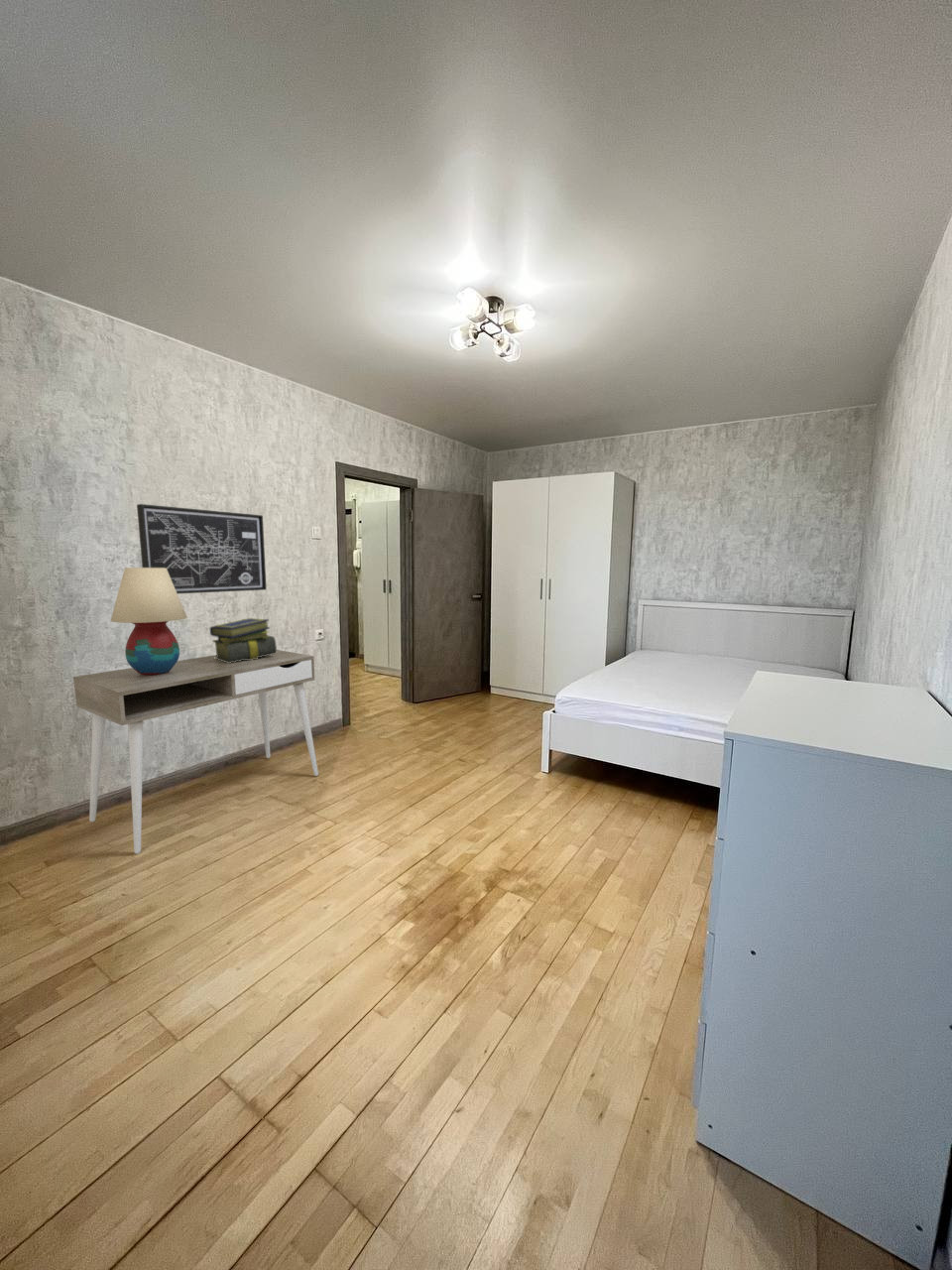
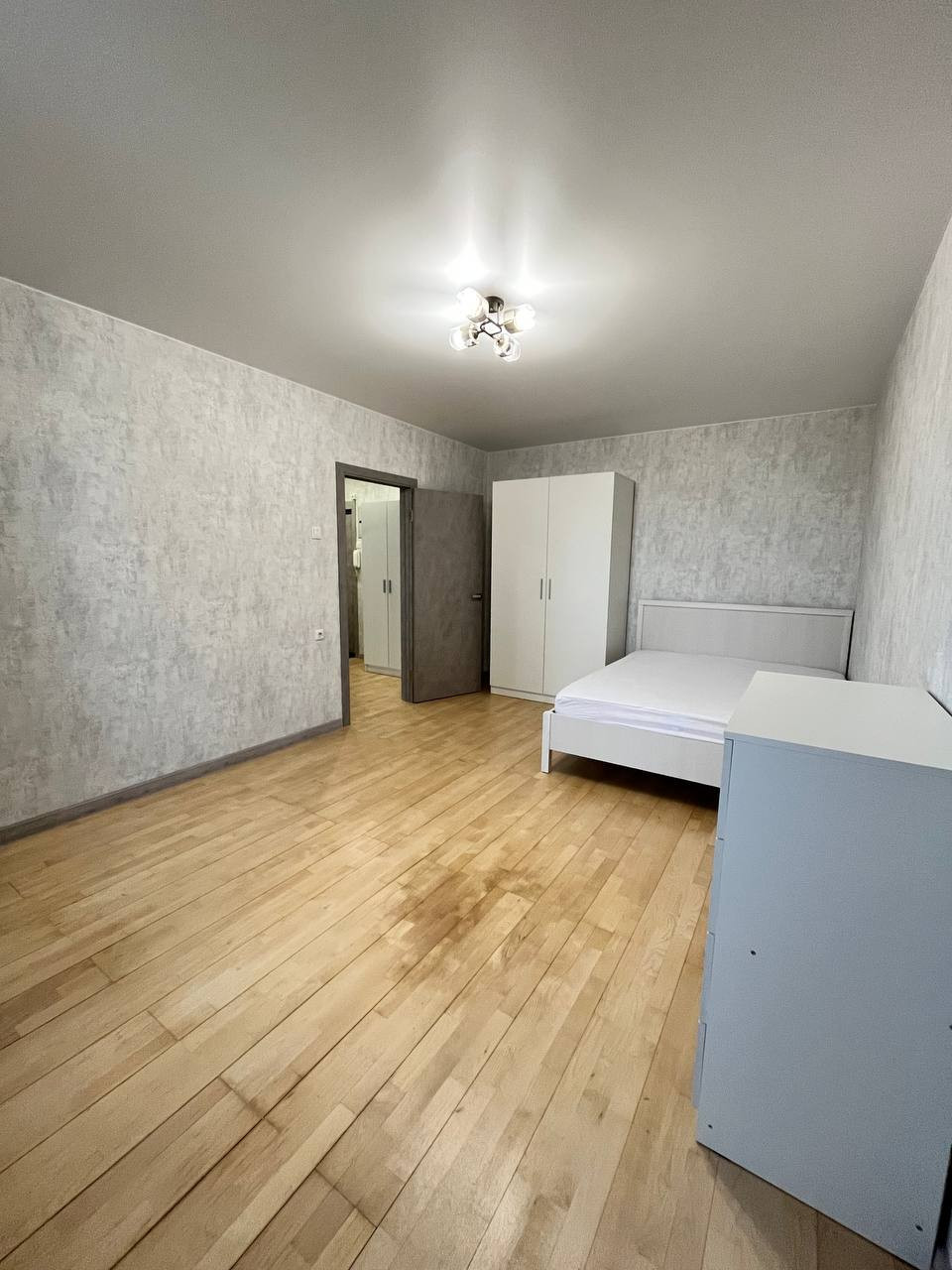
- desk [72,649,319,855]
- stack of books [209,617,278,663]
- wall art [136,503,268,594]
- table lamp [110,567,188,675]
